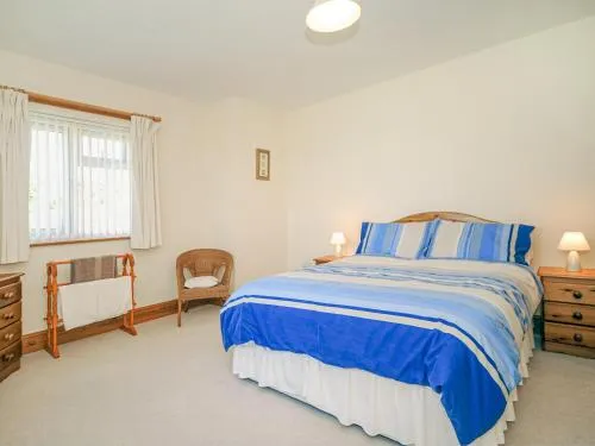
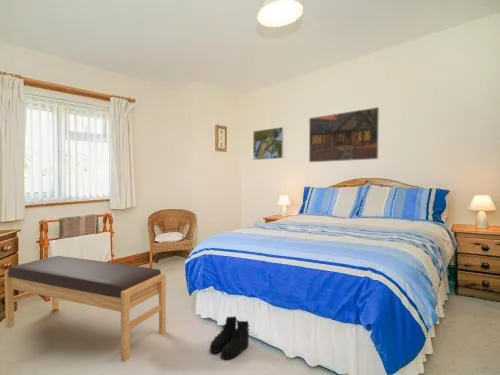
+ bench [4,255,167,363]
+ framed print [252,126,284,161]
+ boots [209,315,250,360]
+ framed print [308,106,380,163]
